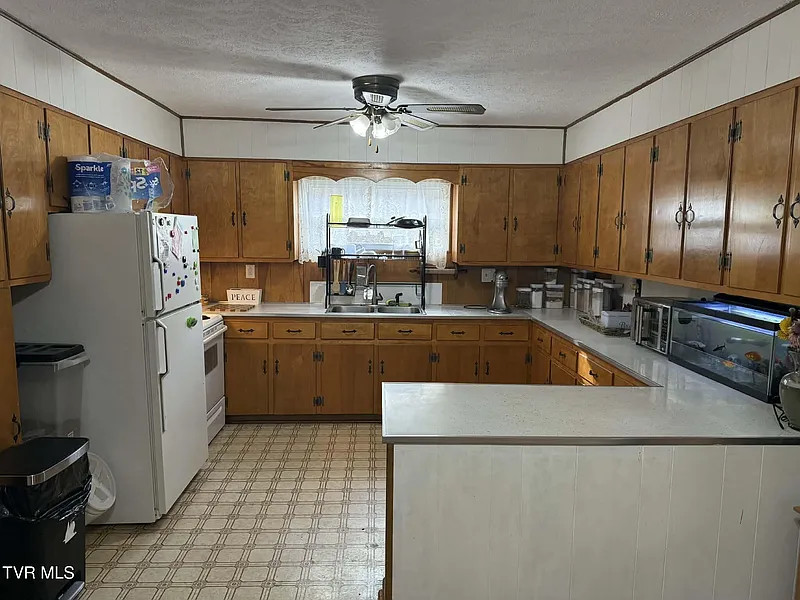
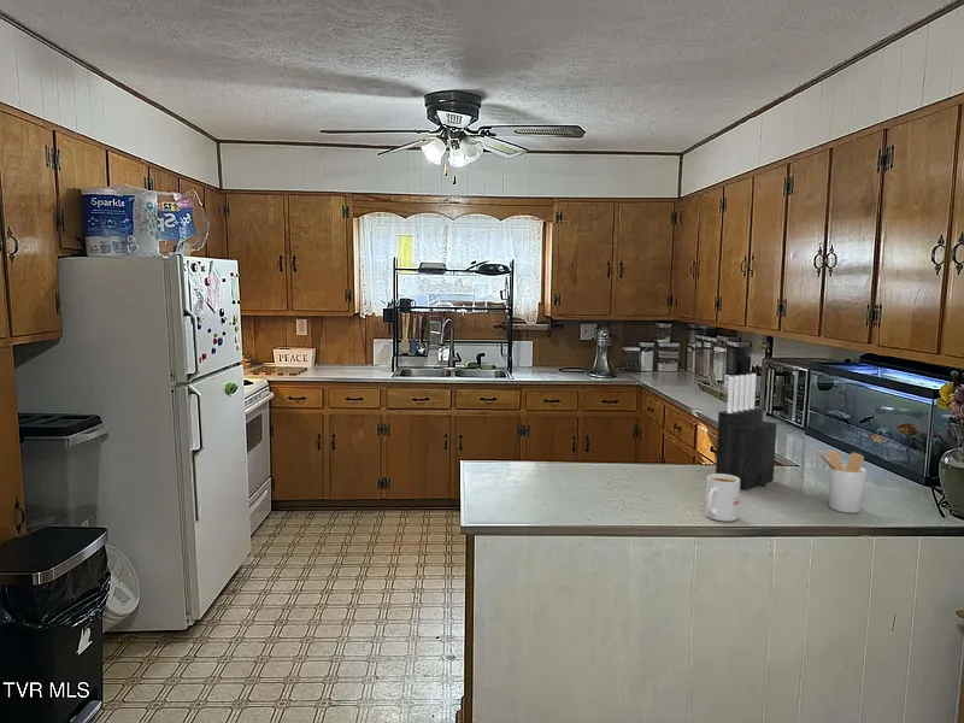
+ knife block [715,372,777,490]
+ utensil holder [813,447,868,515]
+ mug [705,472,741,523]
